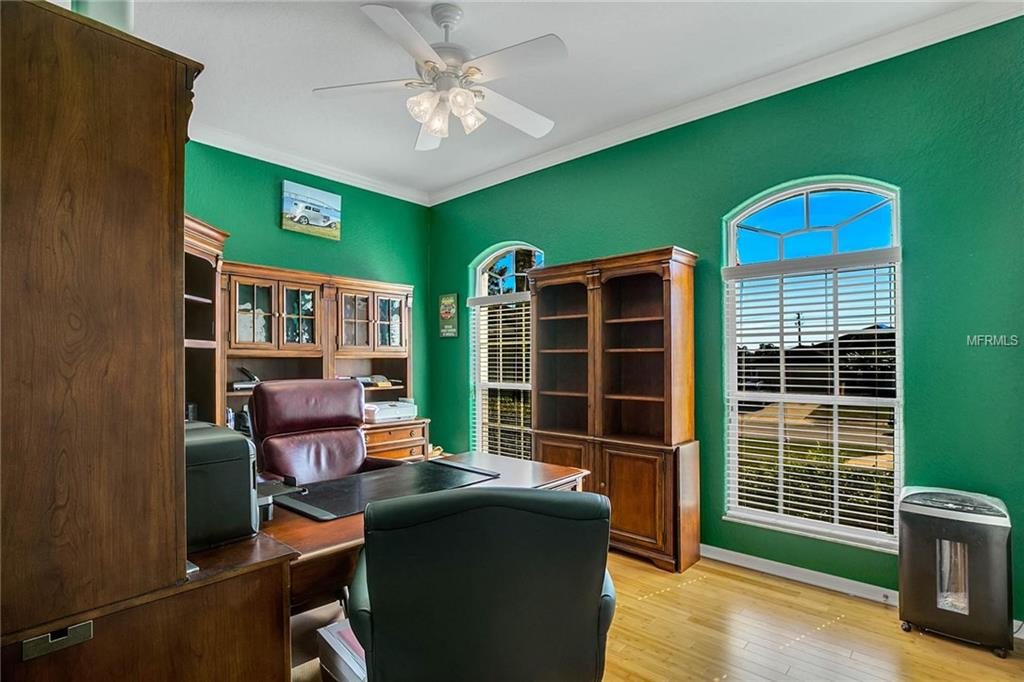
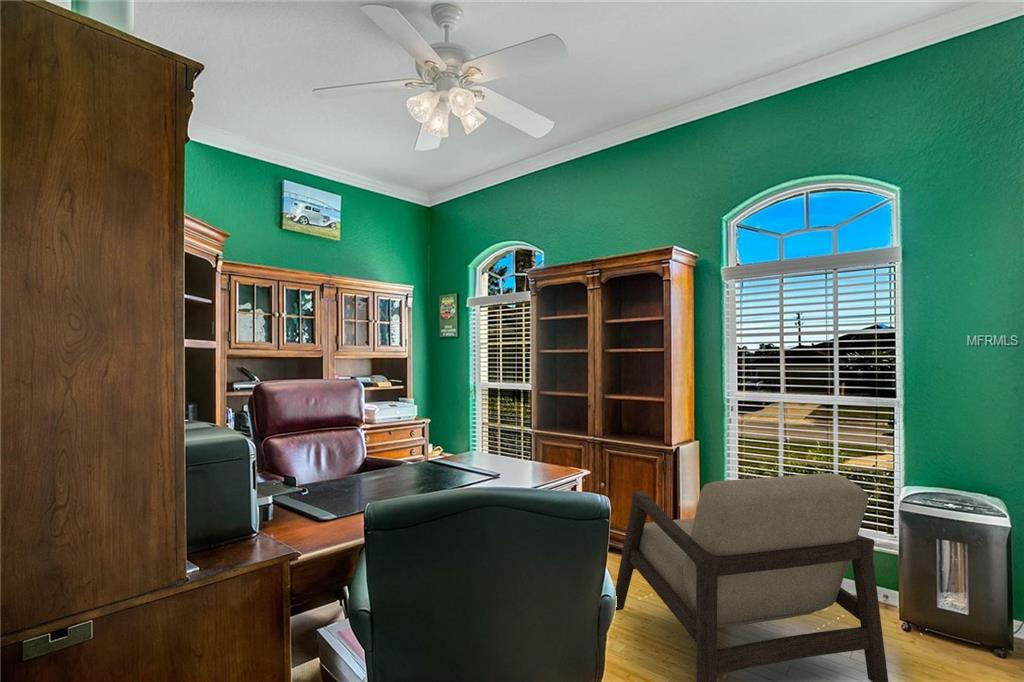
+ armchair [614,472,889,682]
